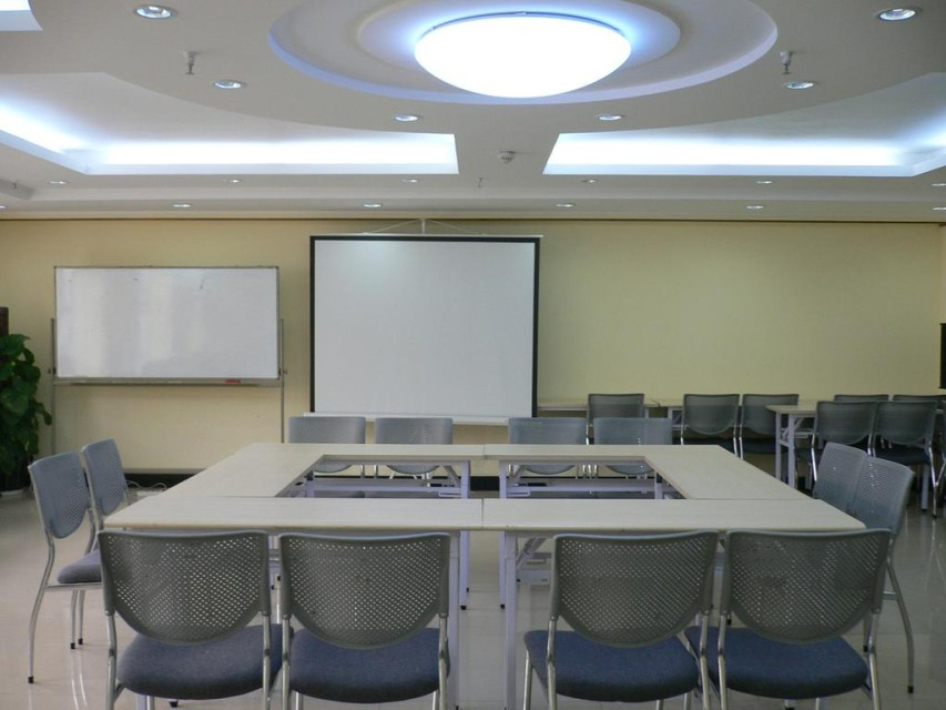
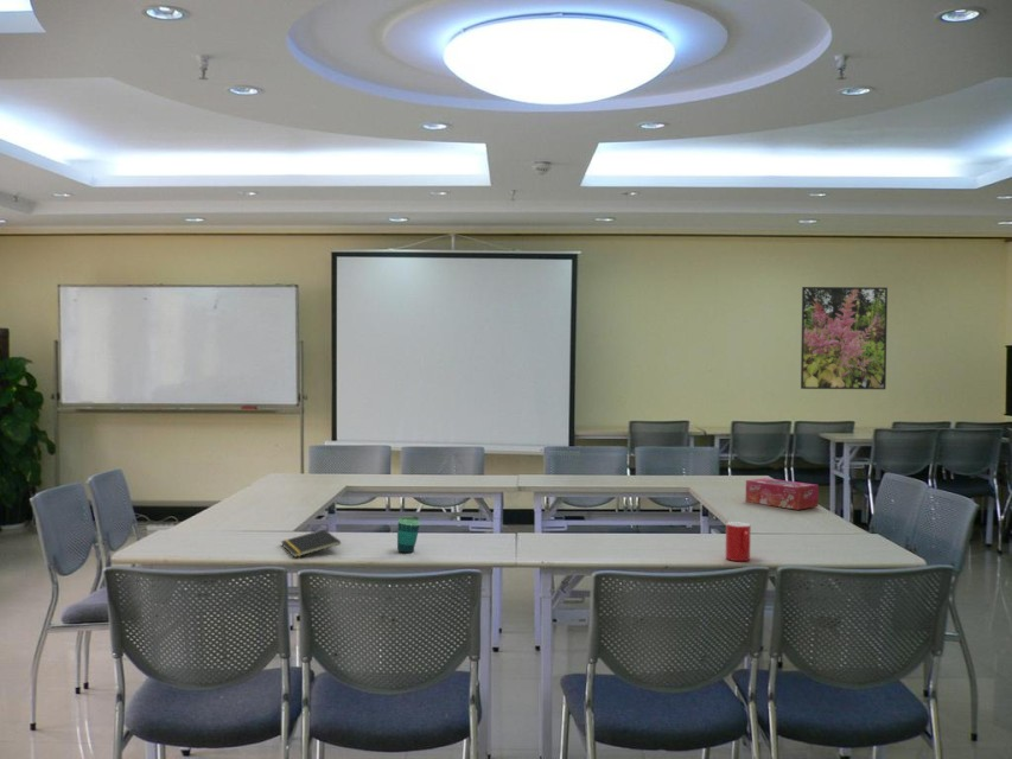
+ cup [396,515,421,554]
+ cup [725,521,752,562]
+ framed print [800,286,889,390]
+ notepad [280,529,342,559]
+ tissue box [745,477,820,511]
